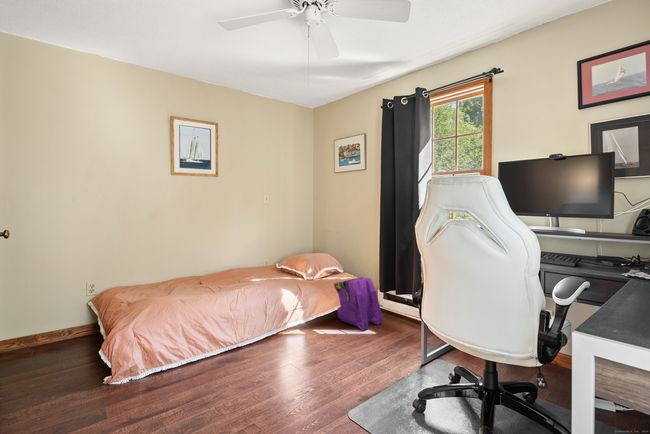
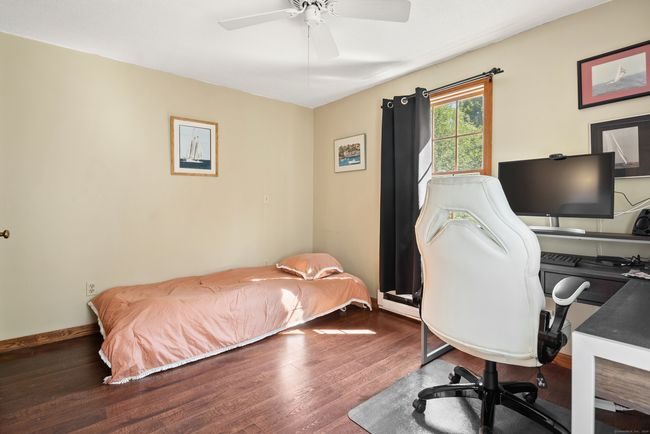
- backpack [333,276,384,332]
